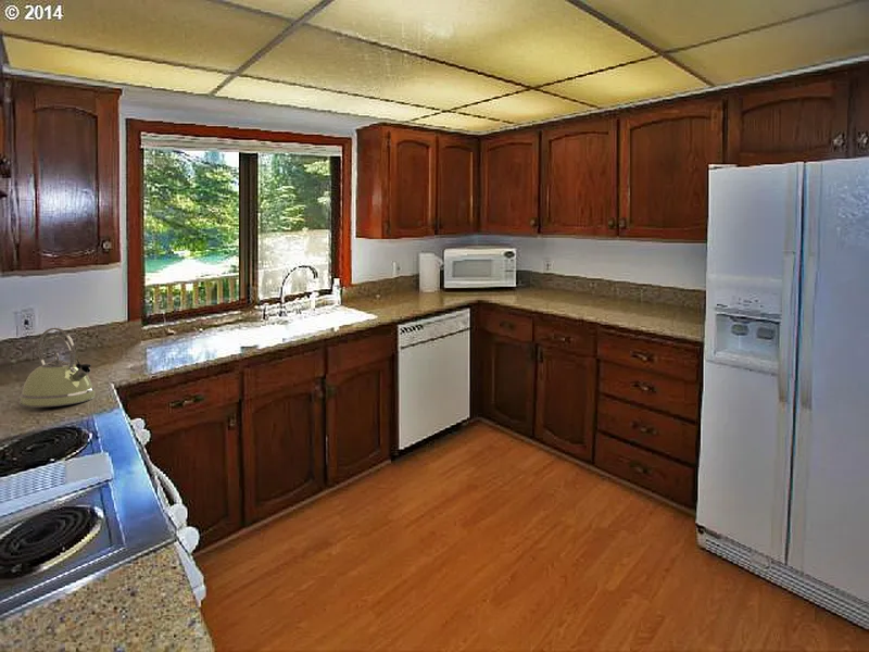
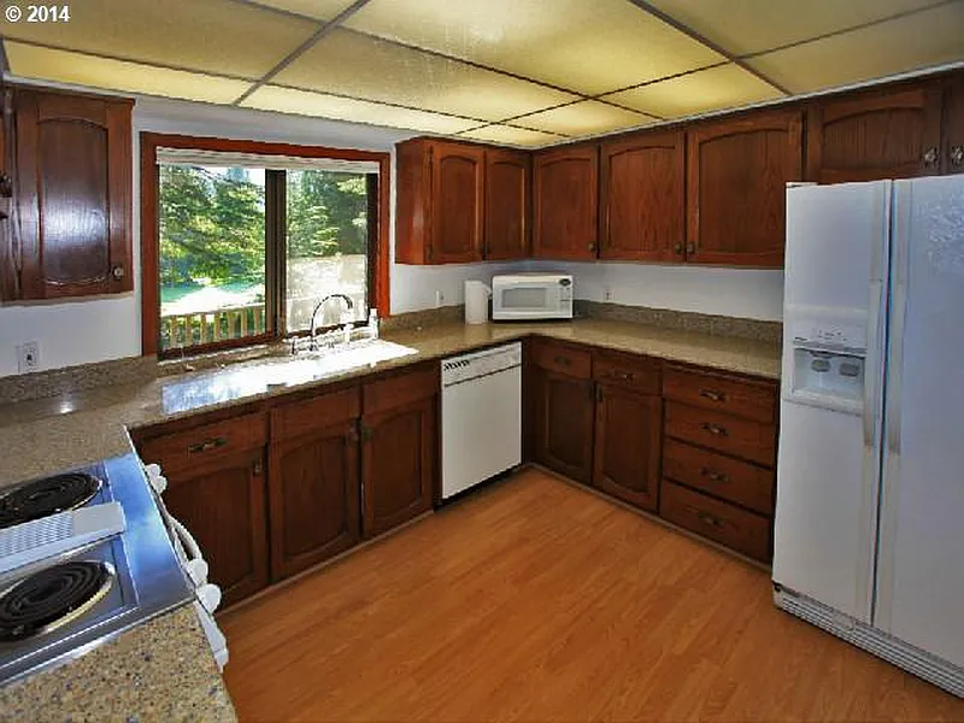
- kettle [18,327,97,409]
